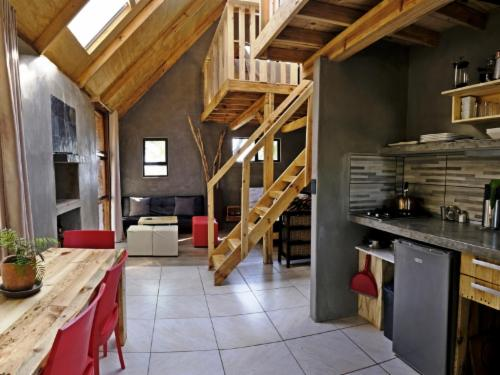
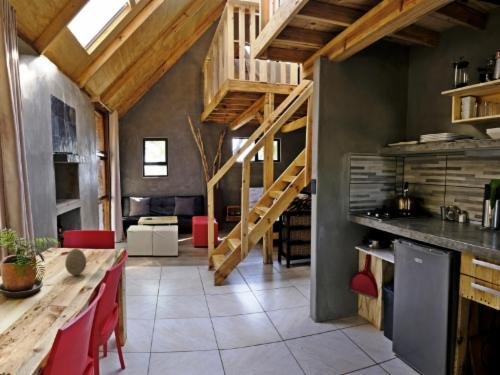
+ decorative egg [64,248,87,276]
